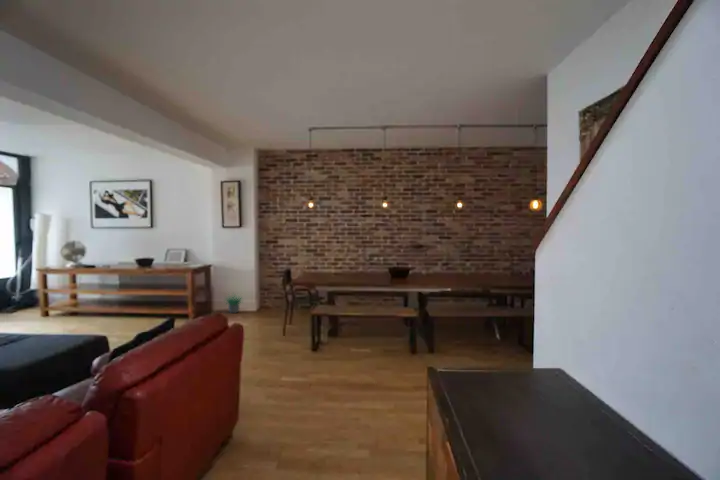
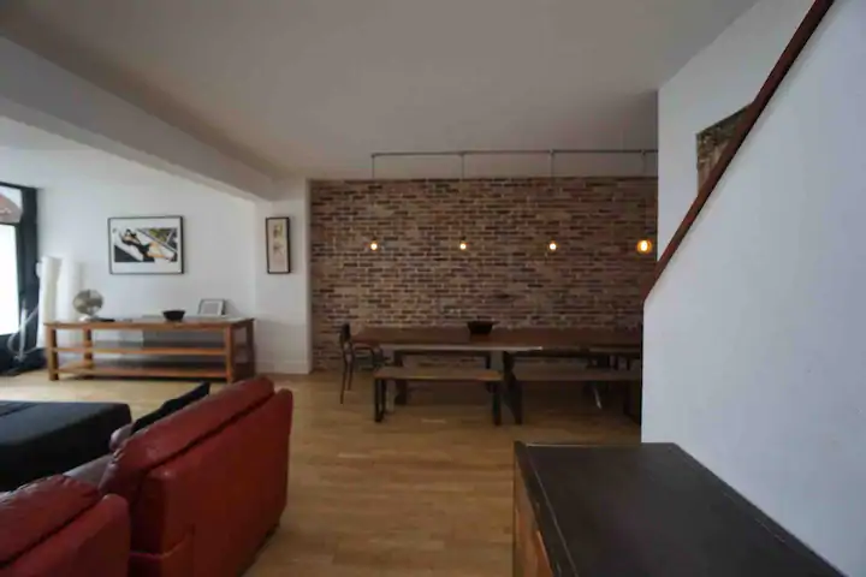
- potted plant [221,290,243,314]
